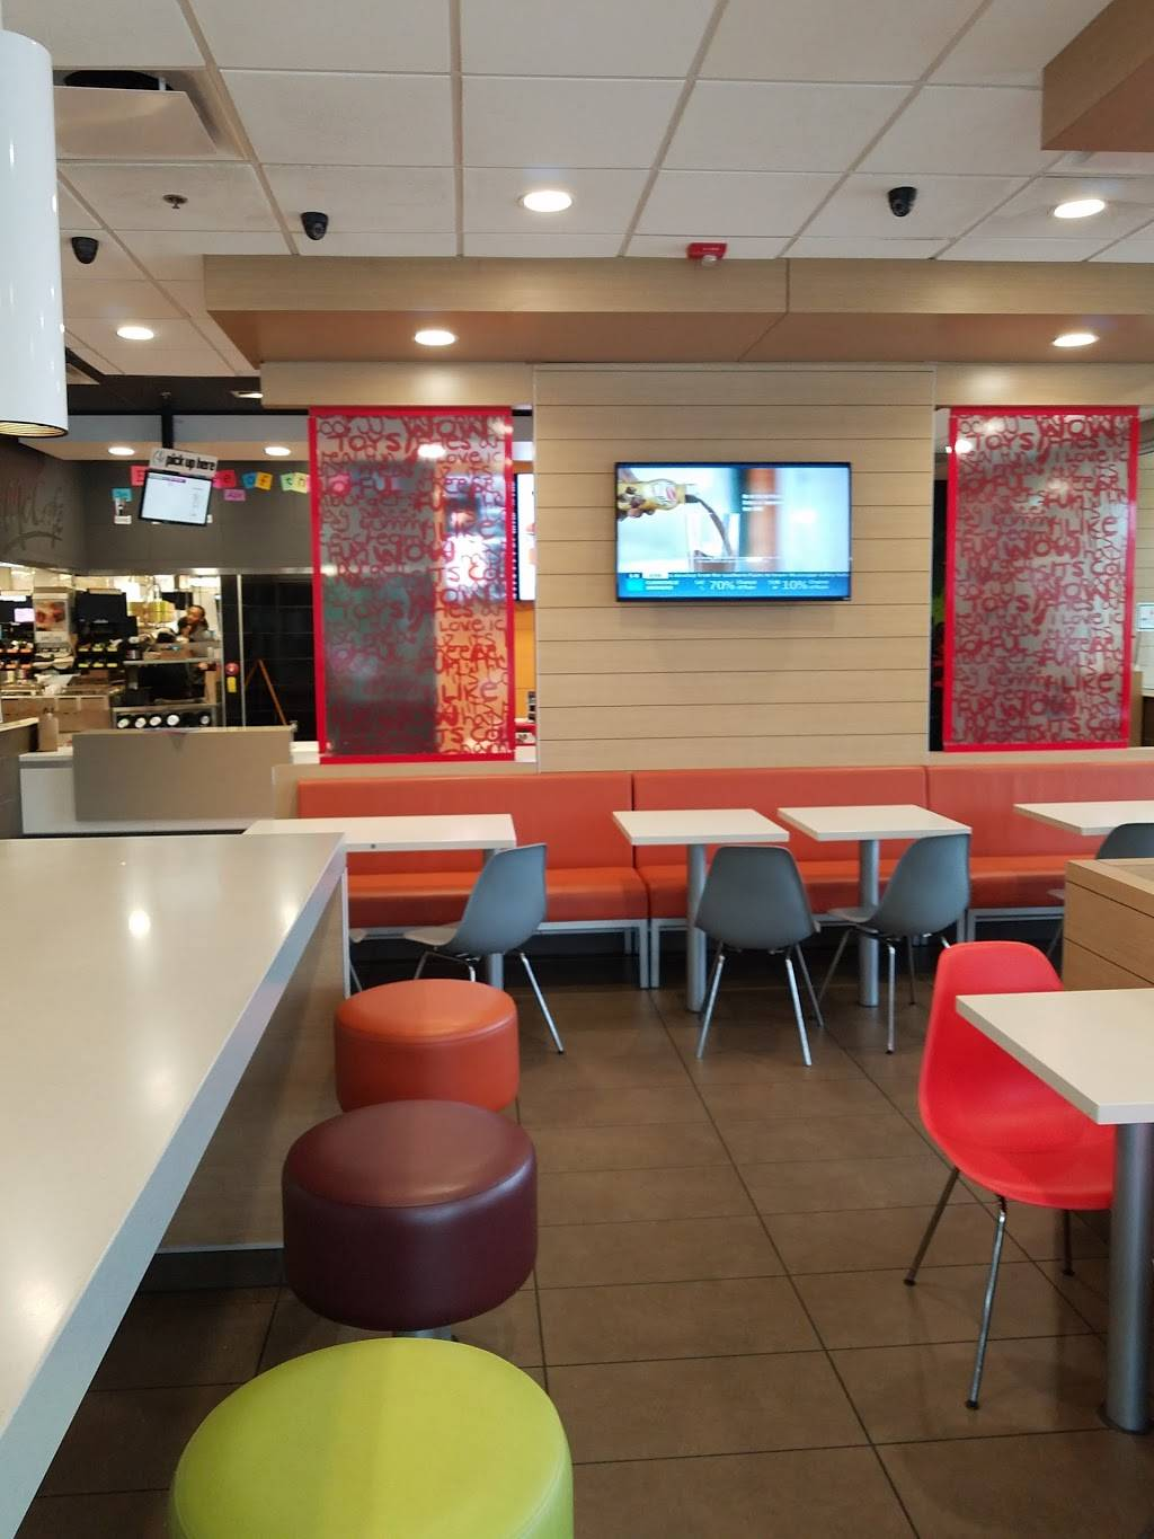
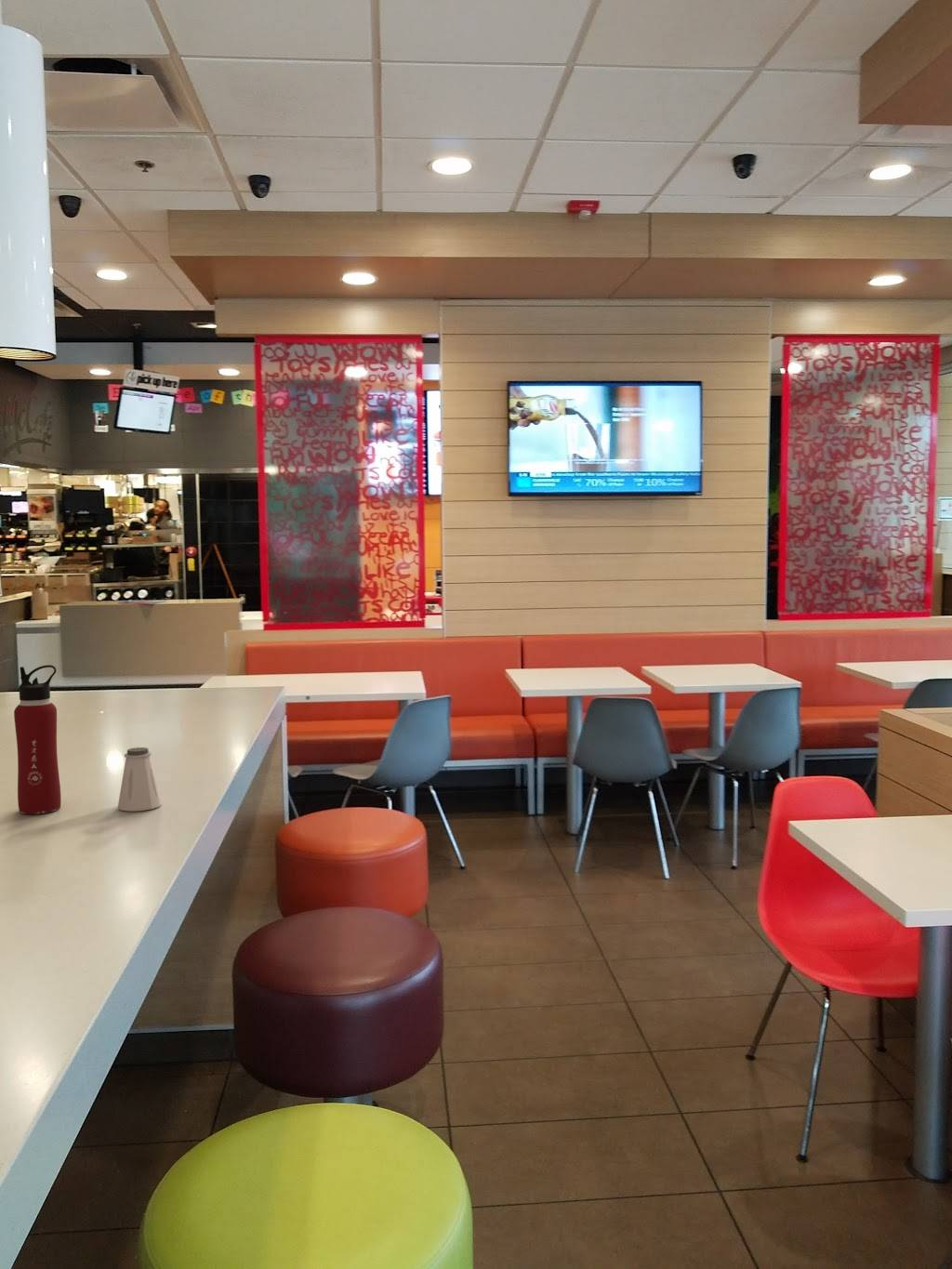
+ water bottle [13,664,62,815]
+ saltshaker [117,747,163,812]
